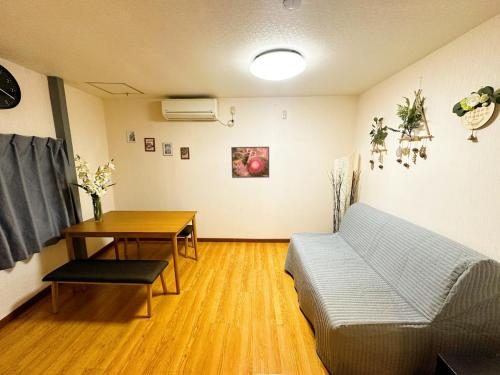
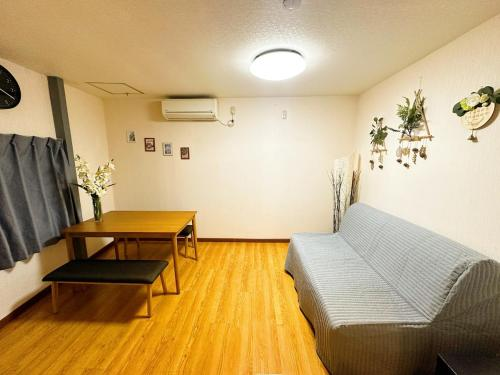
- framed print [230,146,270,179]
